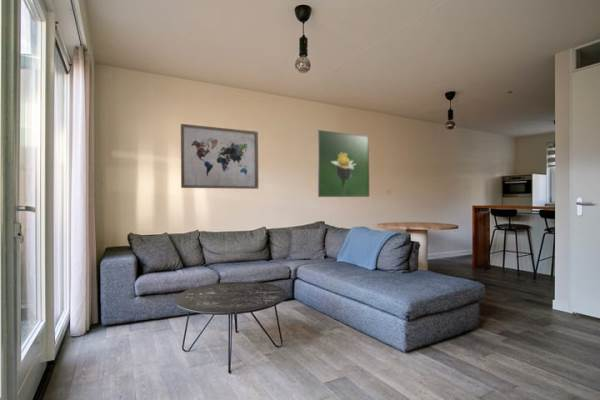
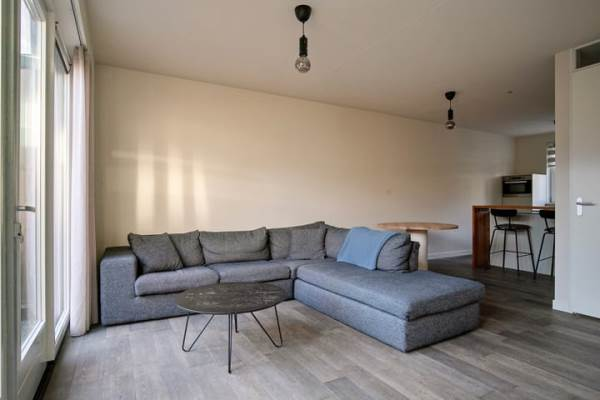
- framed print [317,129,370,198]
- wall art [180,123,259,190]
